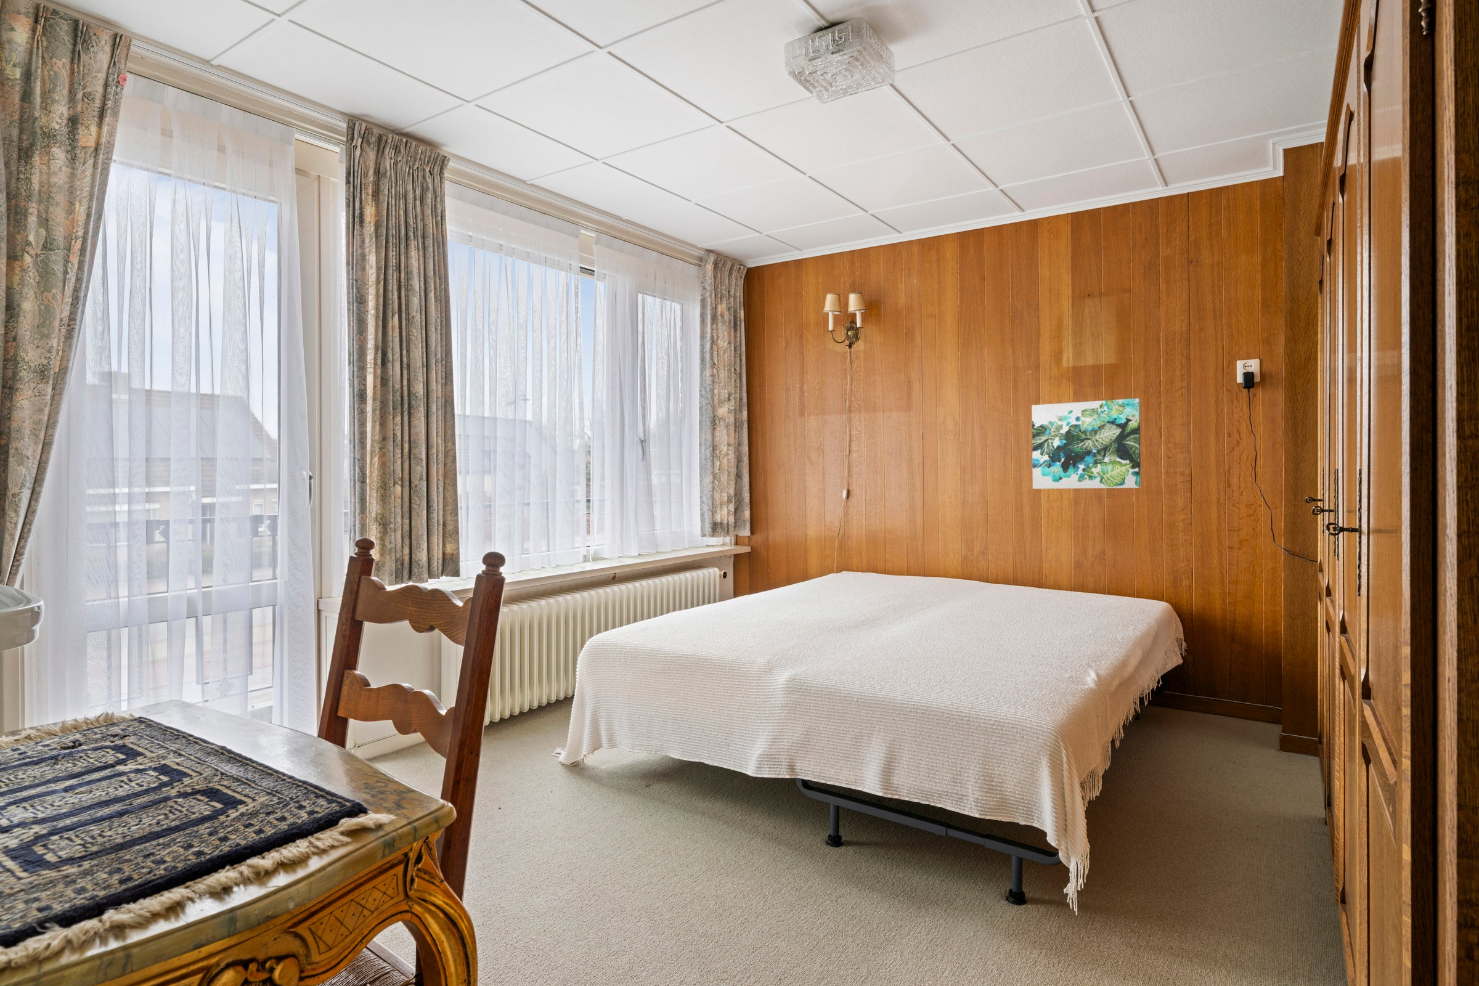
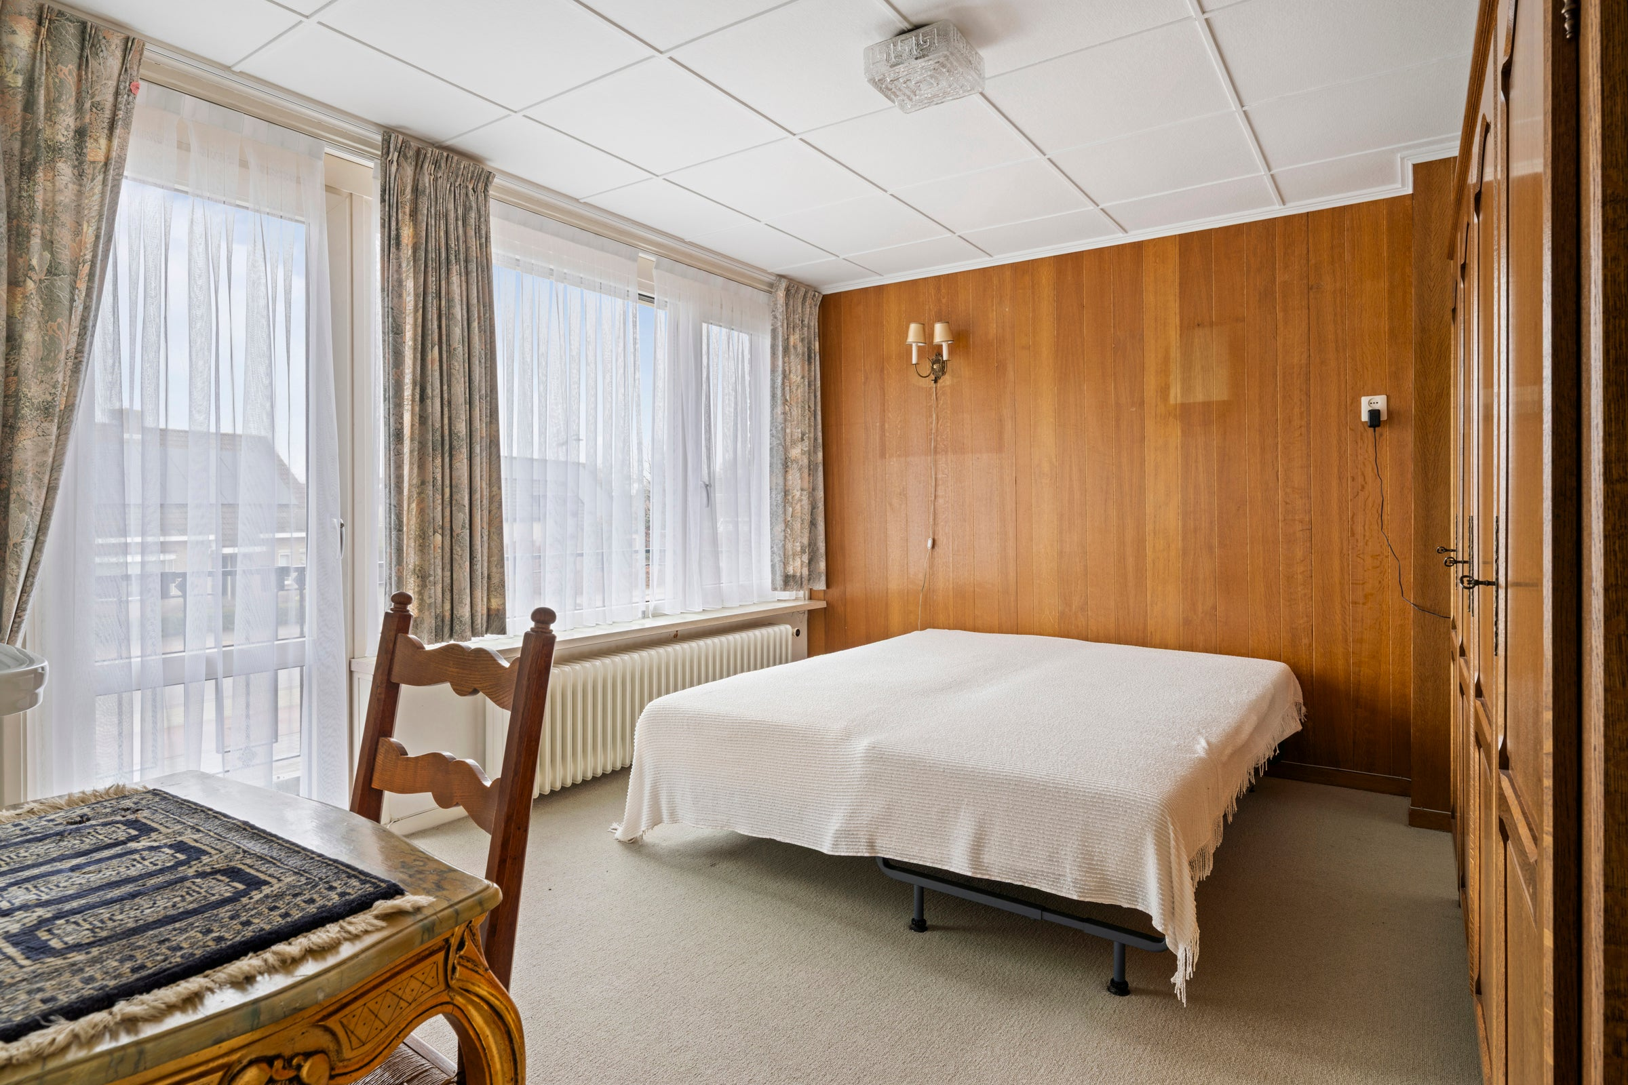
- wall art [1031,397,1141,490]
